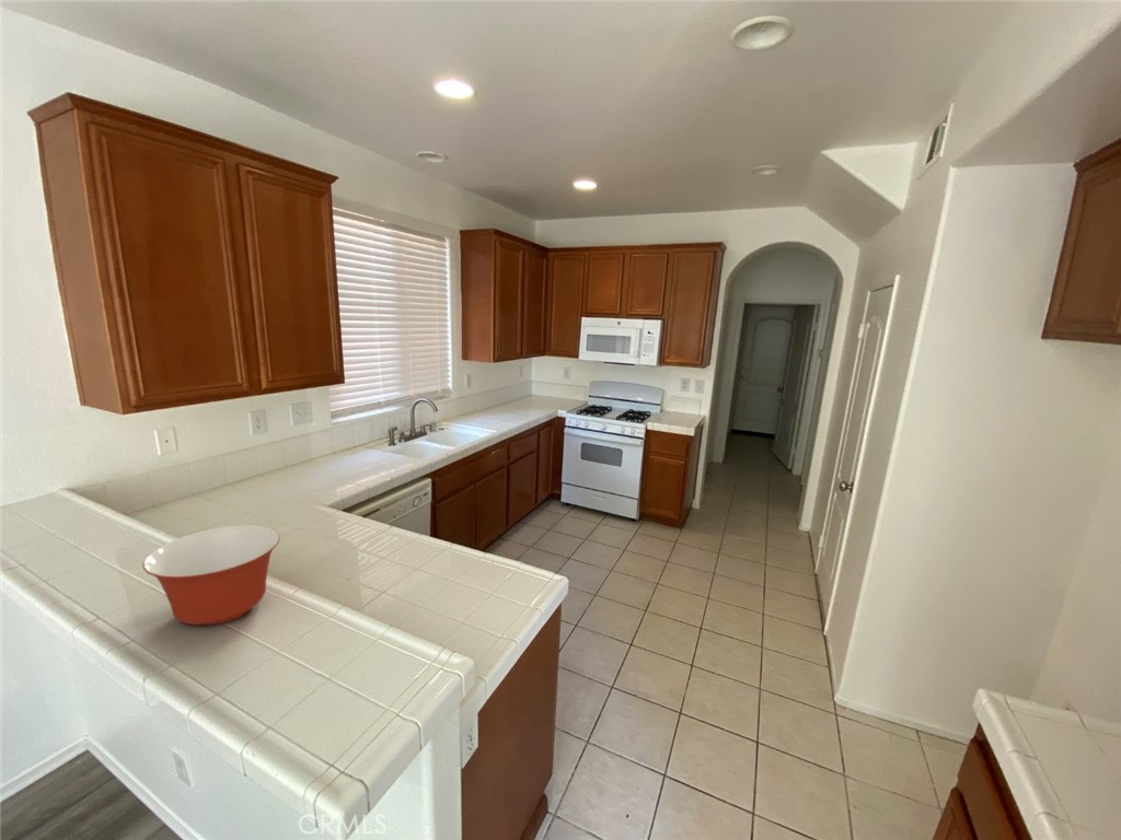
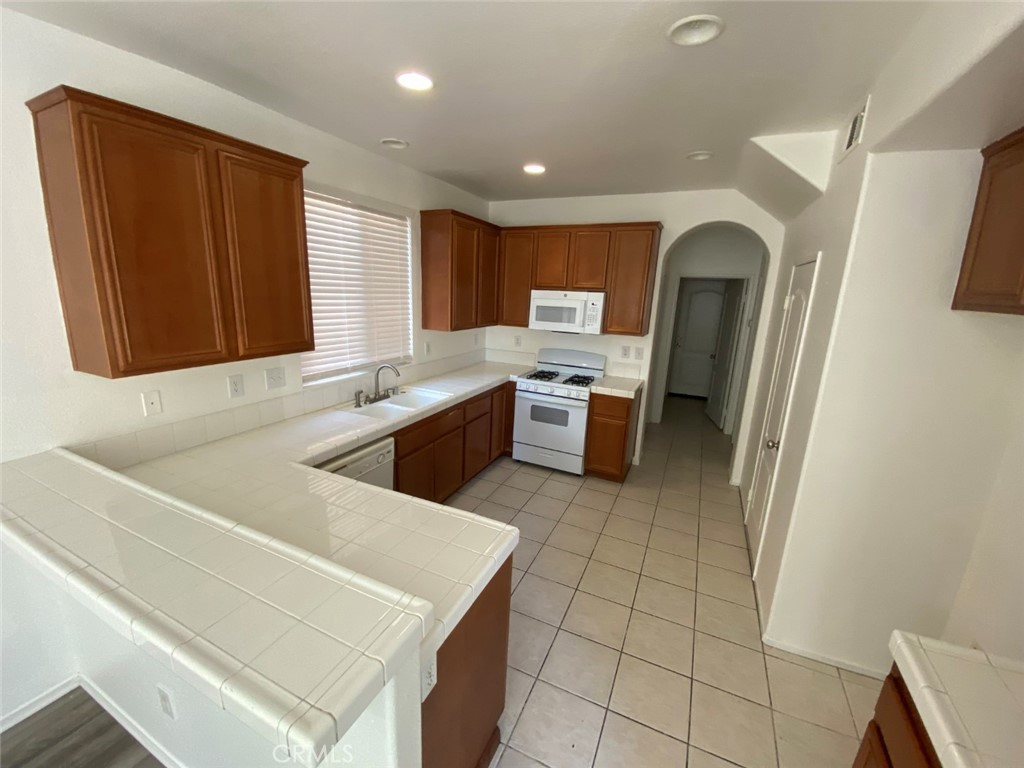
- mixing bowl [141,524,280,626]
